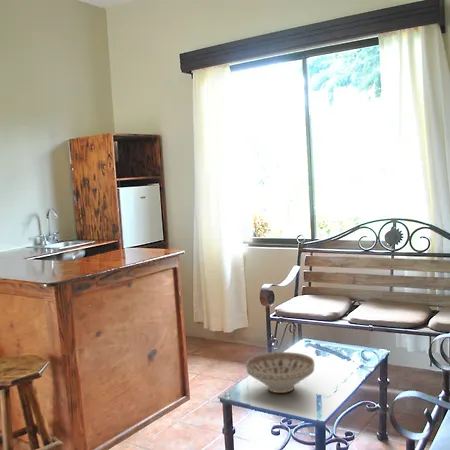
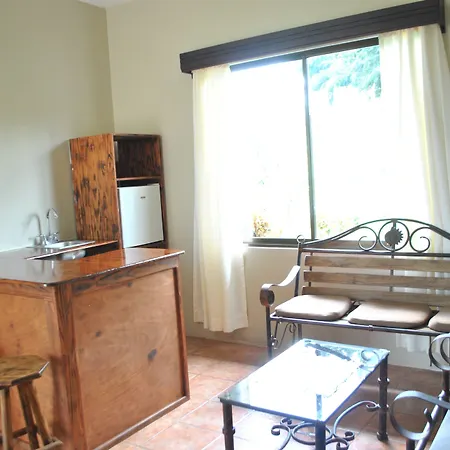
- decorative bowl [245,351,316,394]
